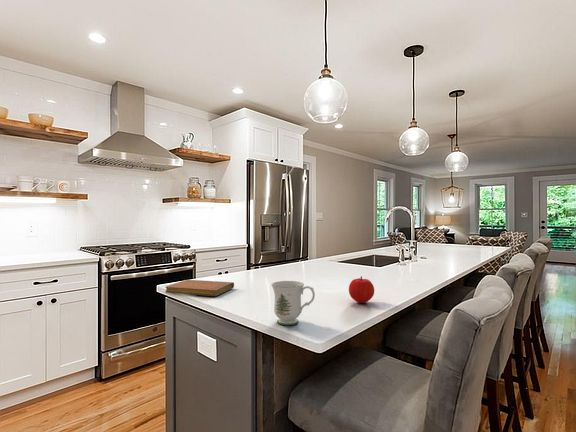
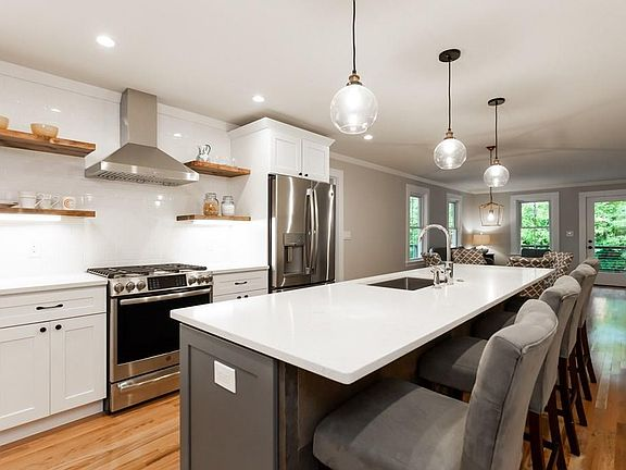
- notebook [164,279,235,297]
- fruit [348,275,375,304]
- mug [271,280,316,326]
